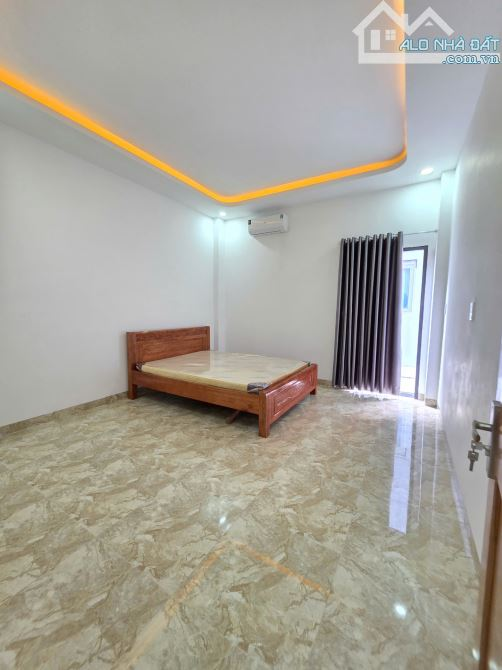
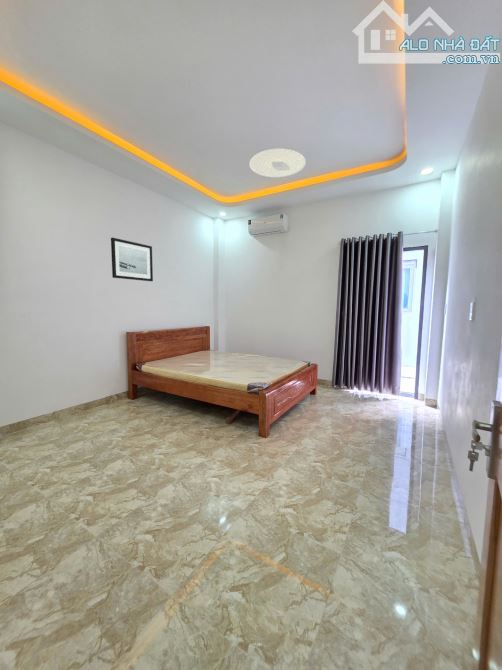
+ ceiling light [248,148,307,178]
+ wall art [110,236,154,282]
